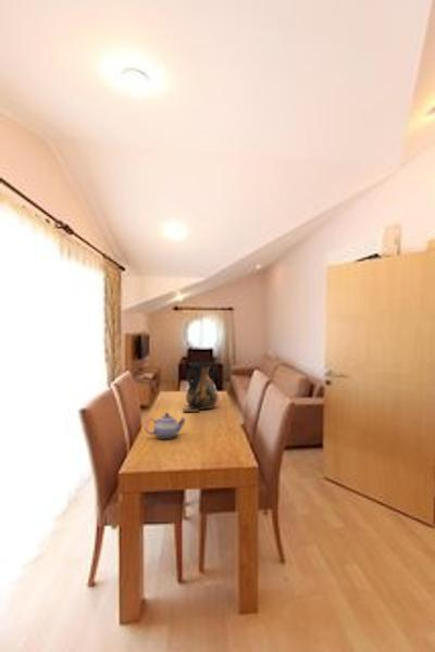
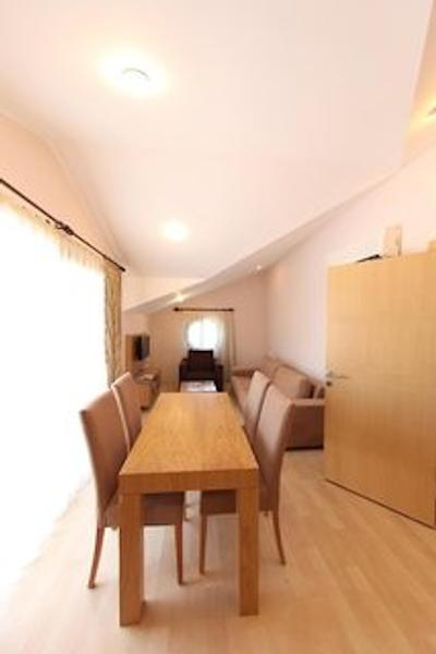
- vase [183,361,219,413]
- teapot [145,412,186,440]
